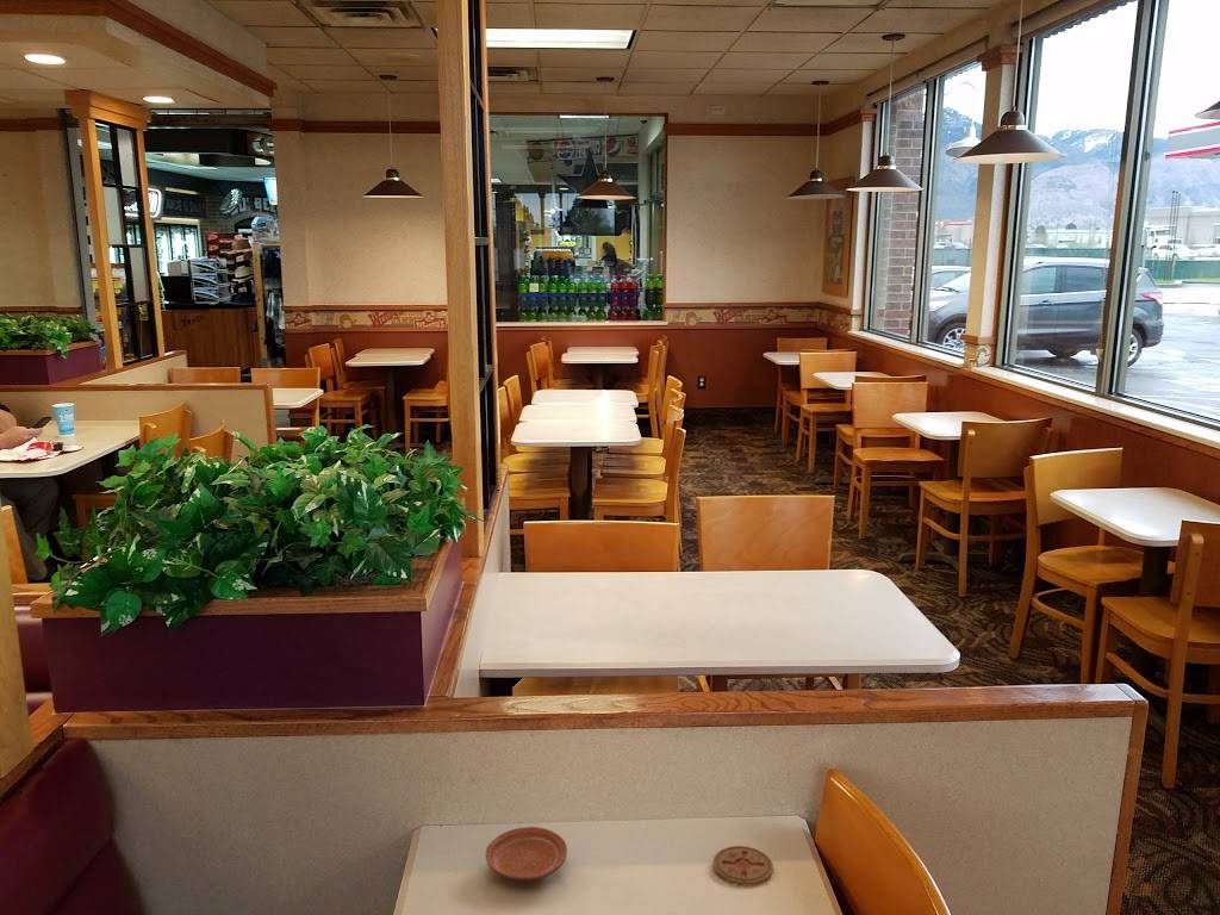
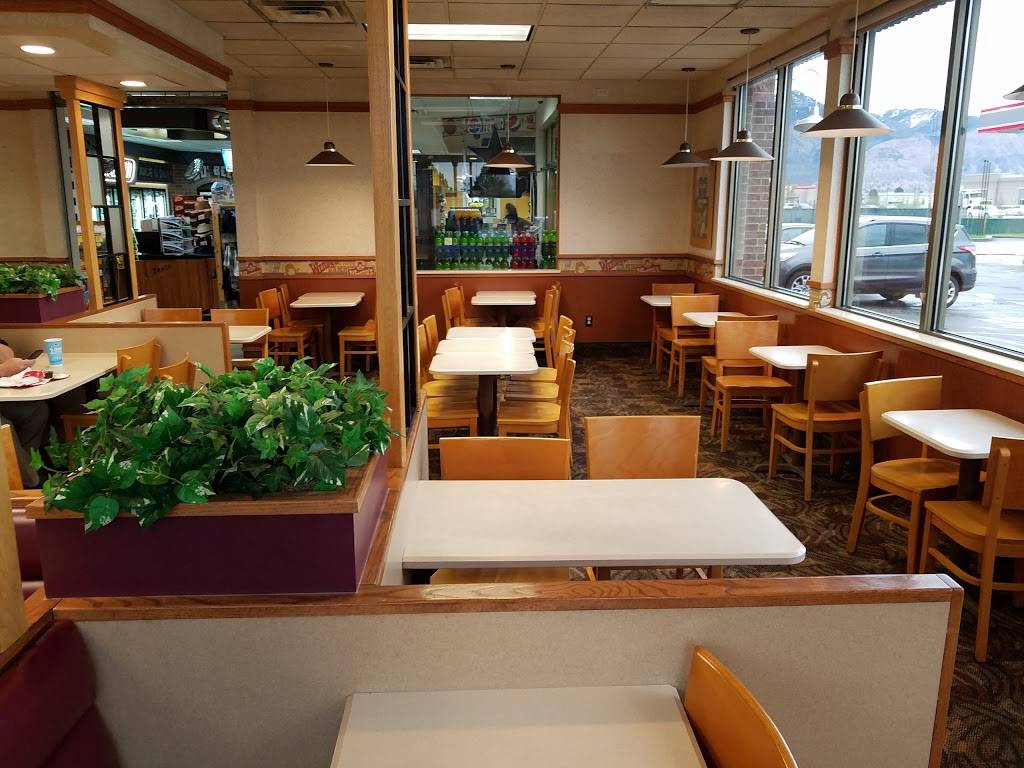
- coaster [711,845,774,886]
- plate [485,826,568,882]
